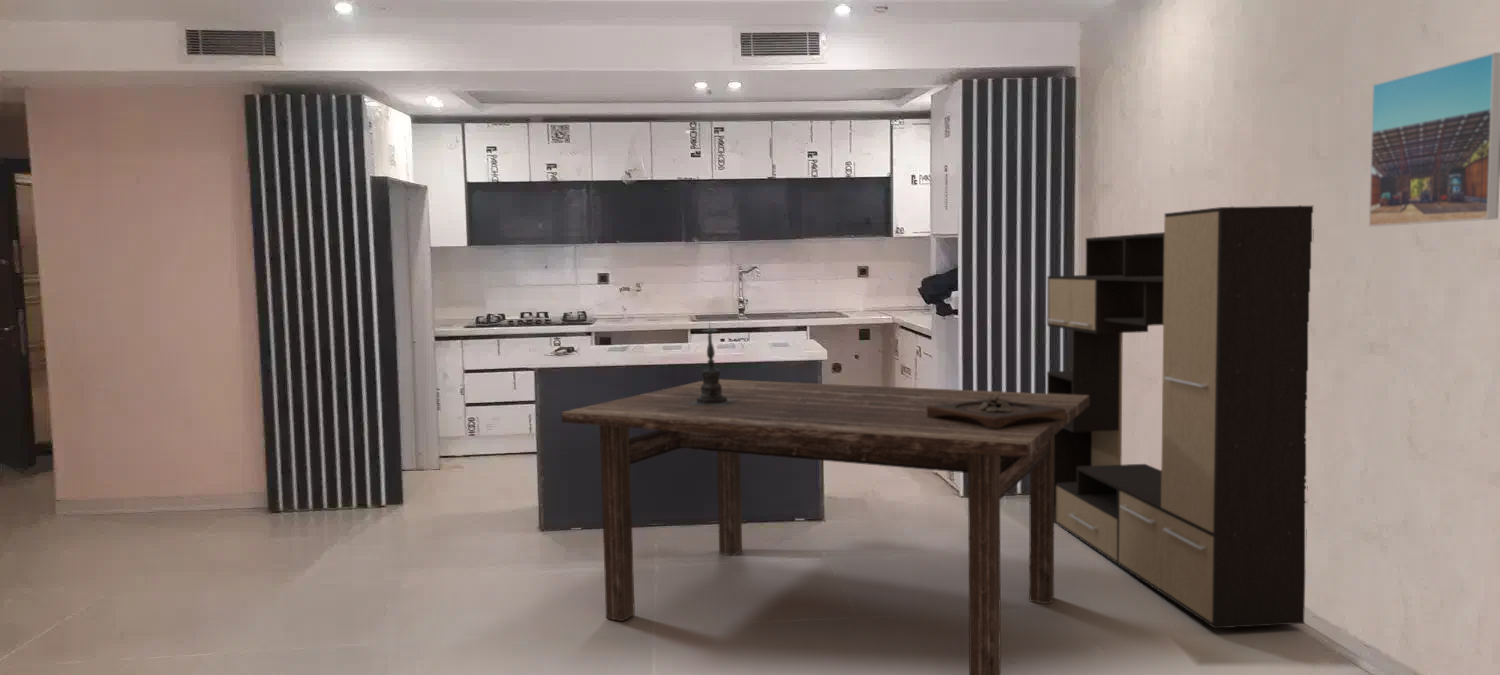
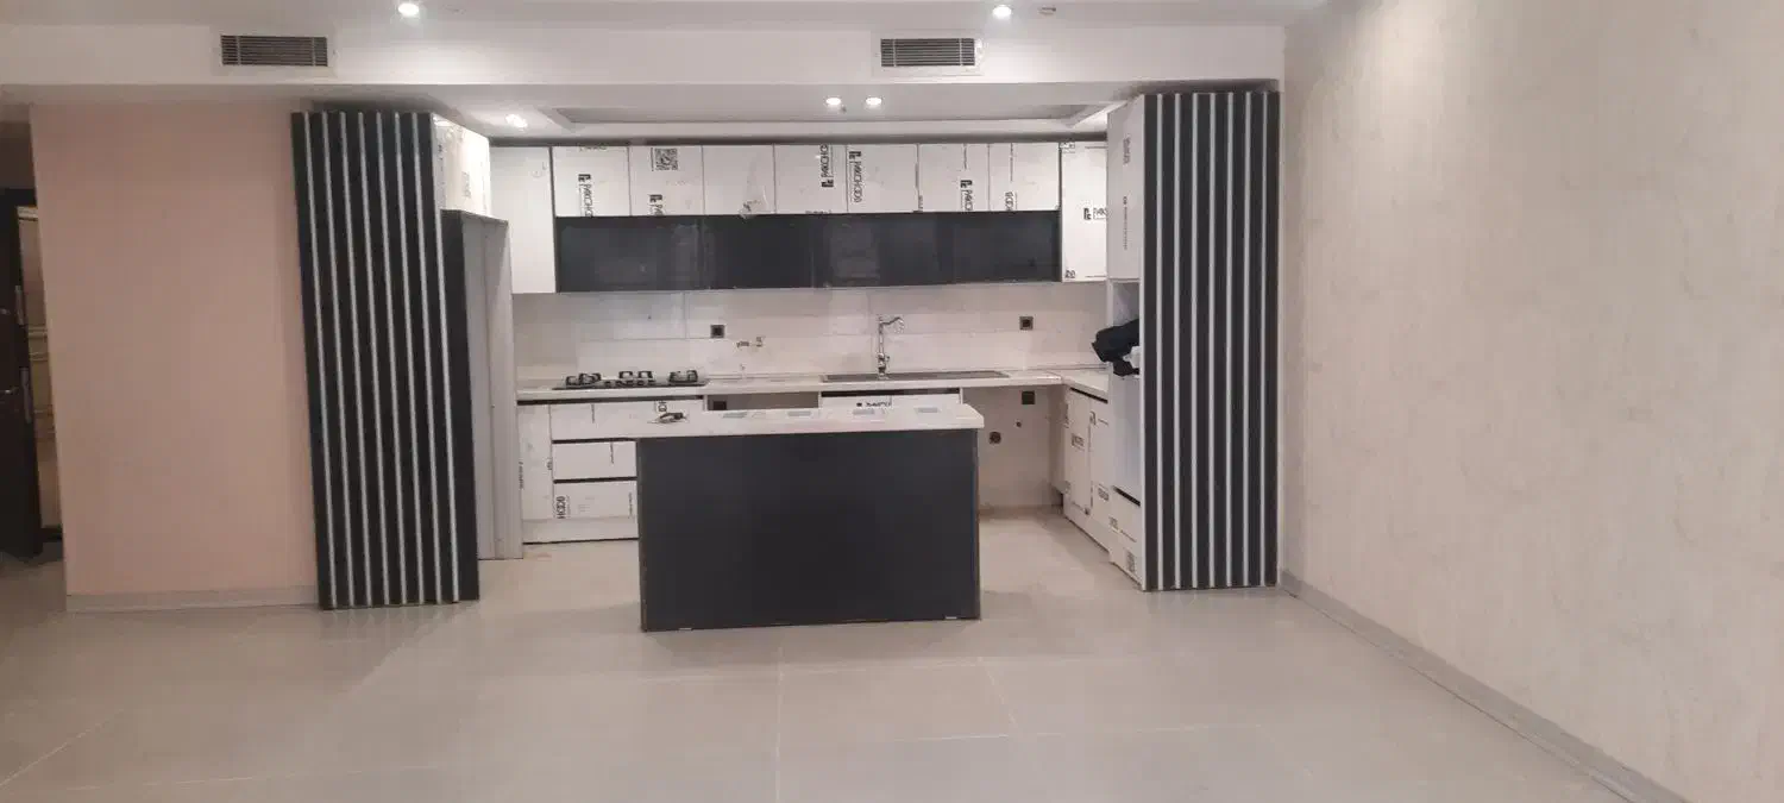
- dining table [560,378,1089,675]
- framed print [1368,52,1500,227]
- wooden tray [927,393,1066,430]
- media console [1046,204,1314,630]
- candle holder [687,317,737,406]
